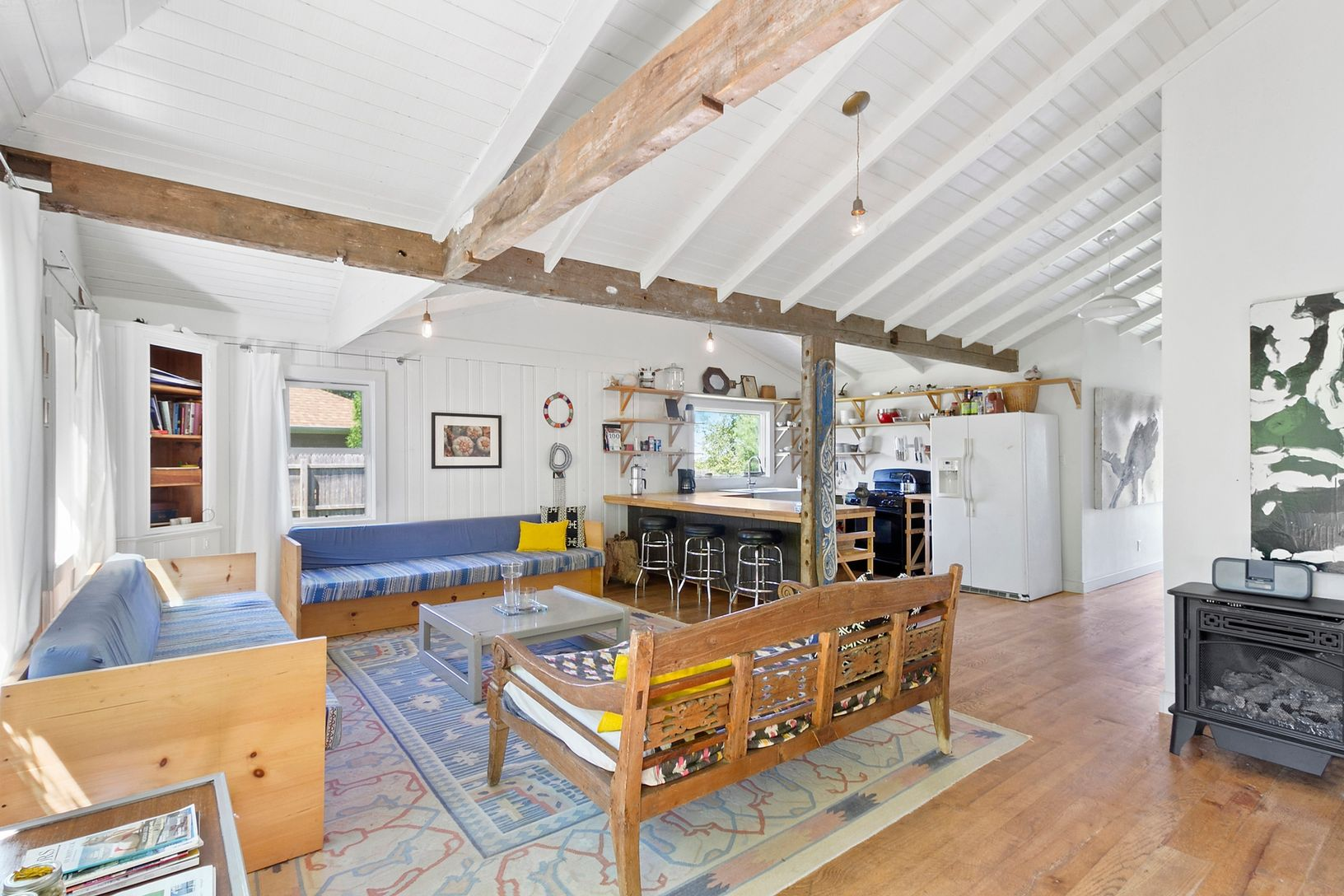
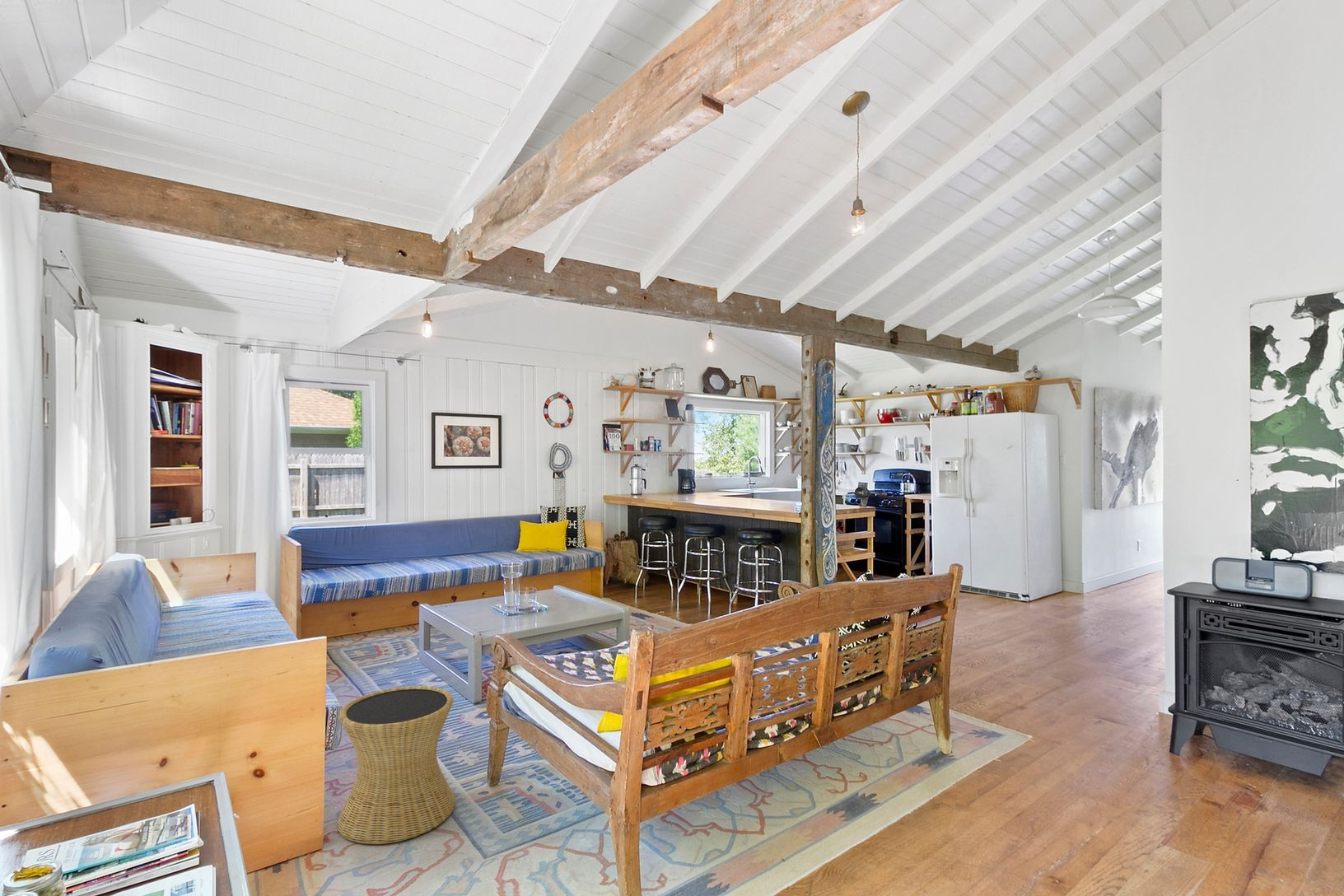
+ side table [337,685,456,845]
